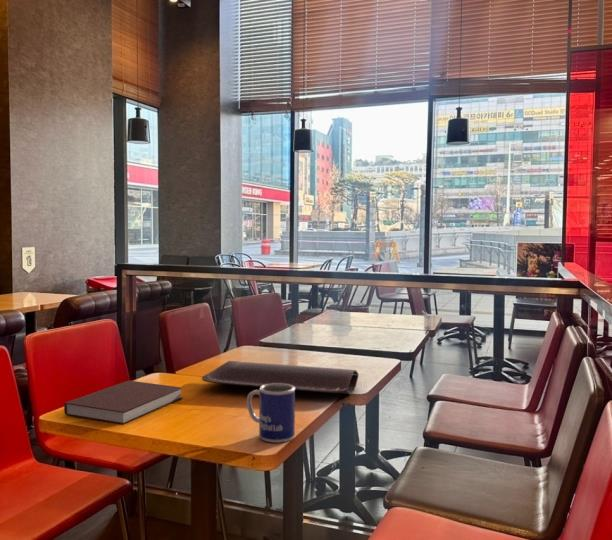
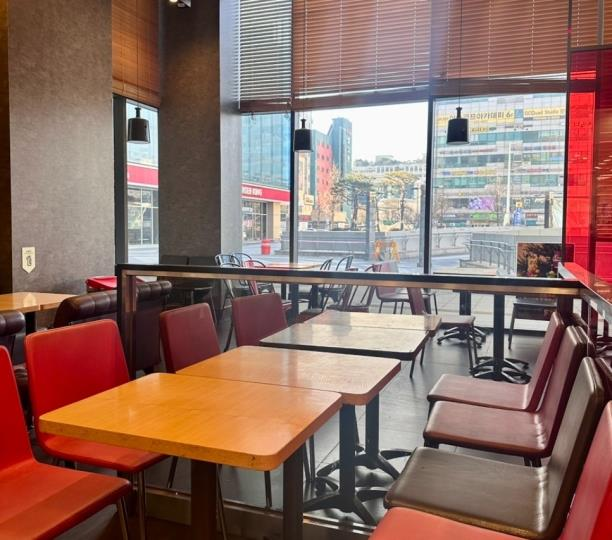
- notebook [63,380,184,425]
- glasses case [201,360,360,395]
- mug [246,383,296,444]
